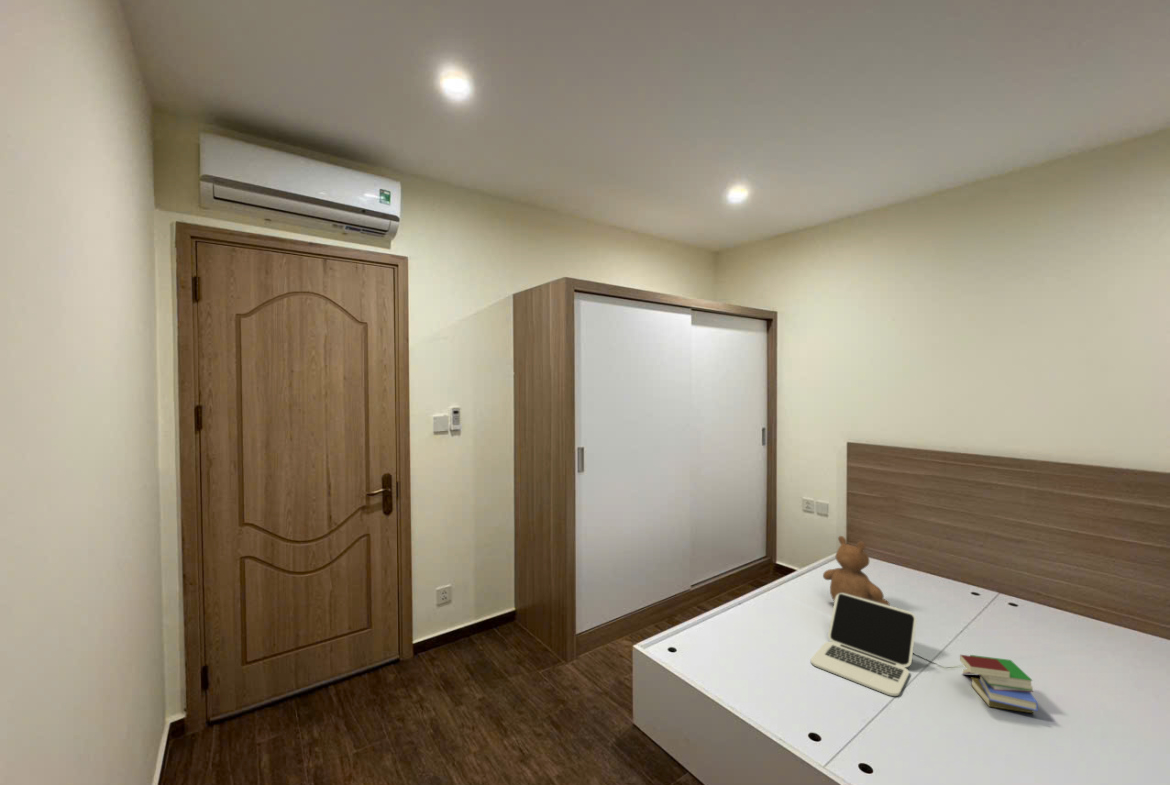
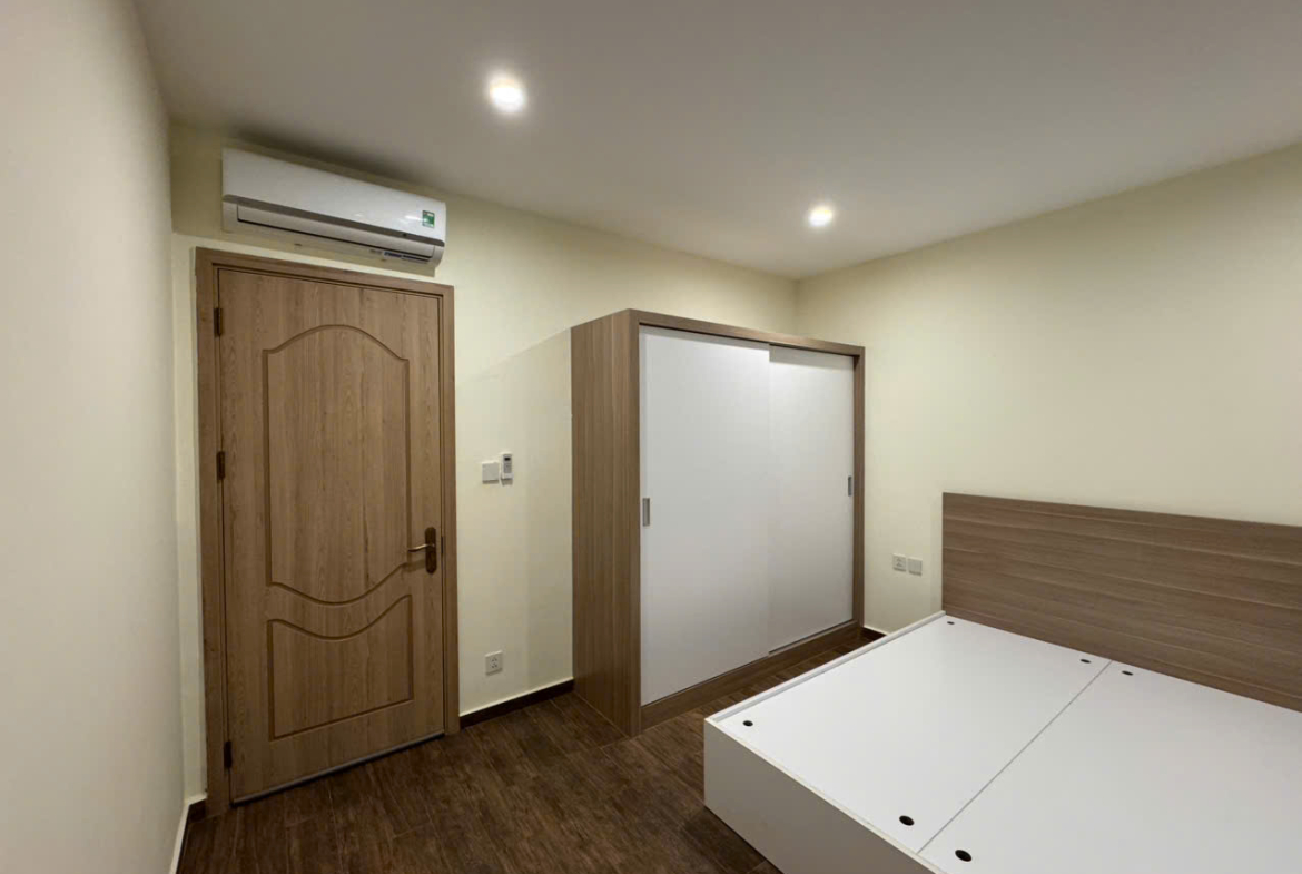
- laptop [810,593,917,697]
- teddy bear [822,535,891,606]
- book [959,654,1039,714]
